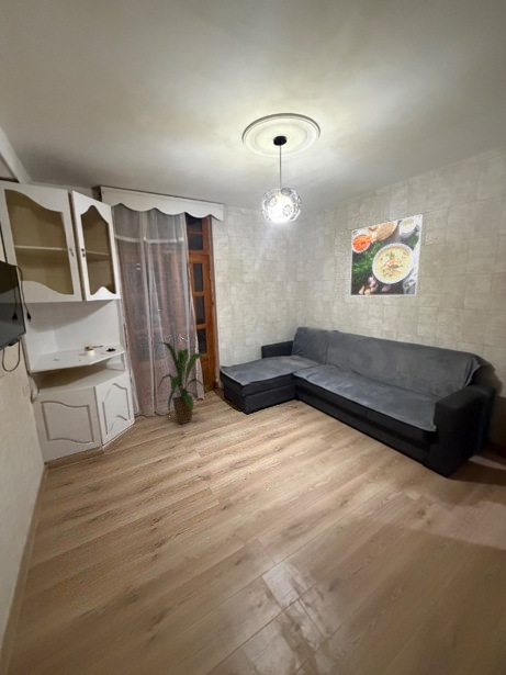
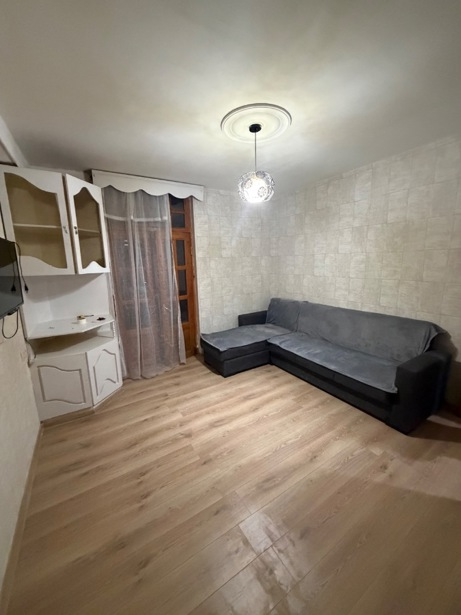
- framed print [349,213,425,296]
- house plant [156,341,213,426]
